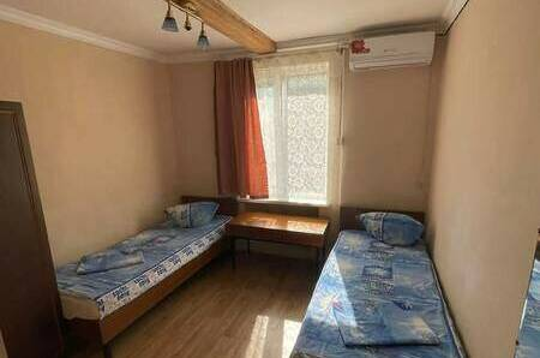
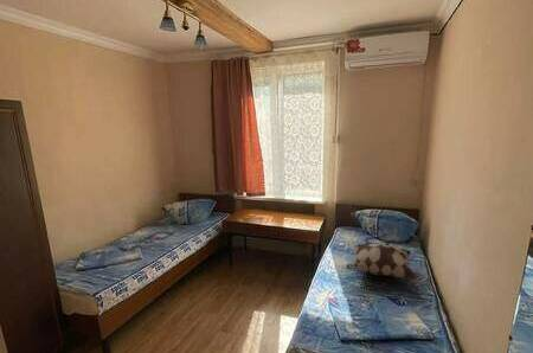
+ decorative pillow [346,242,417,280]
